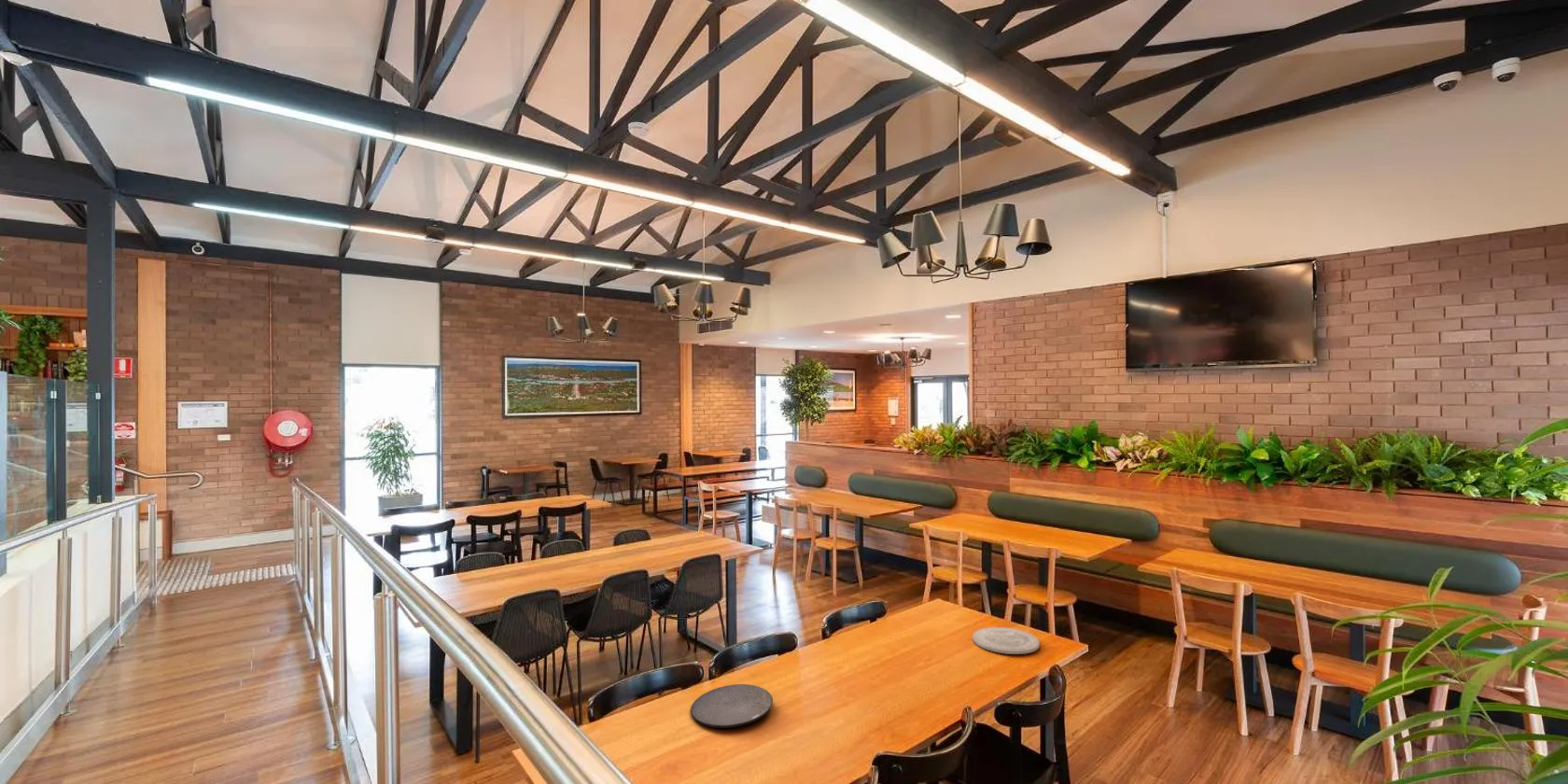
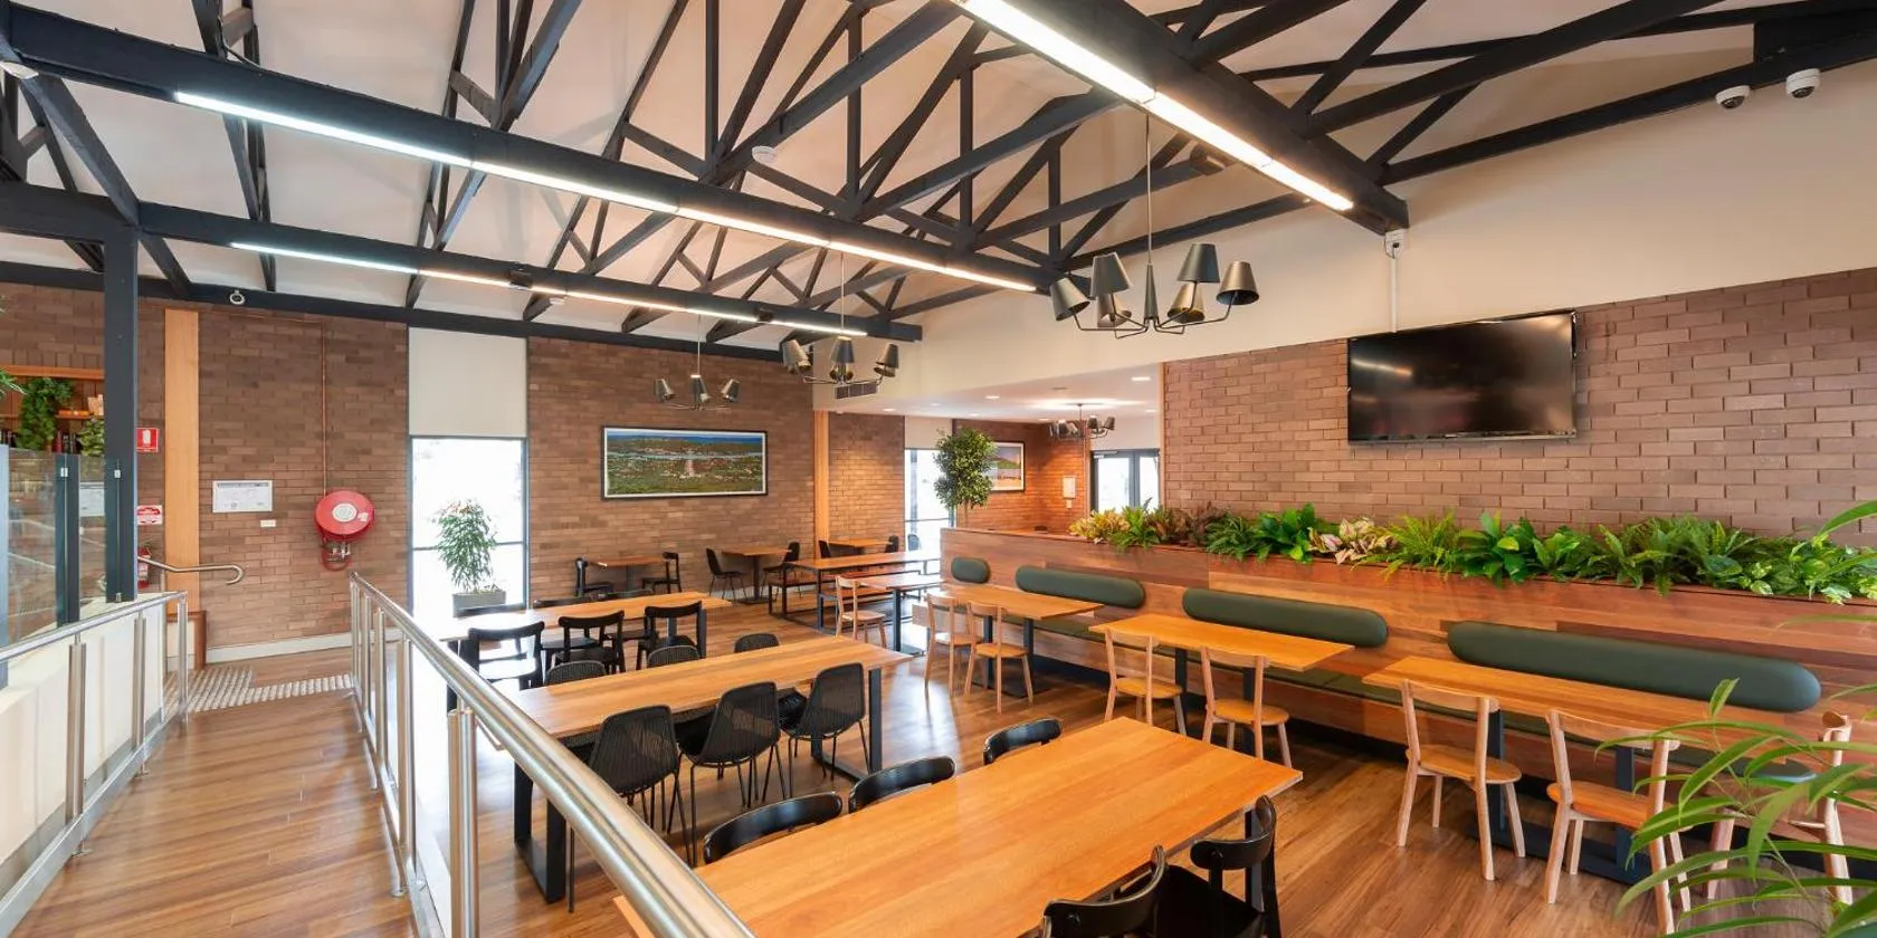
- plate [972,626,1041,655]
- plate [690,683,774,729]
